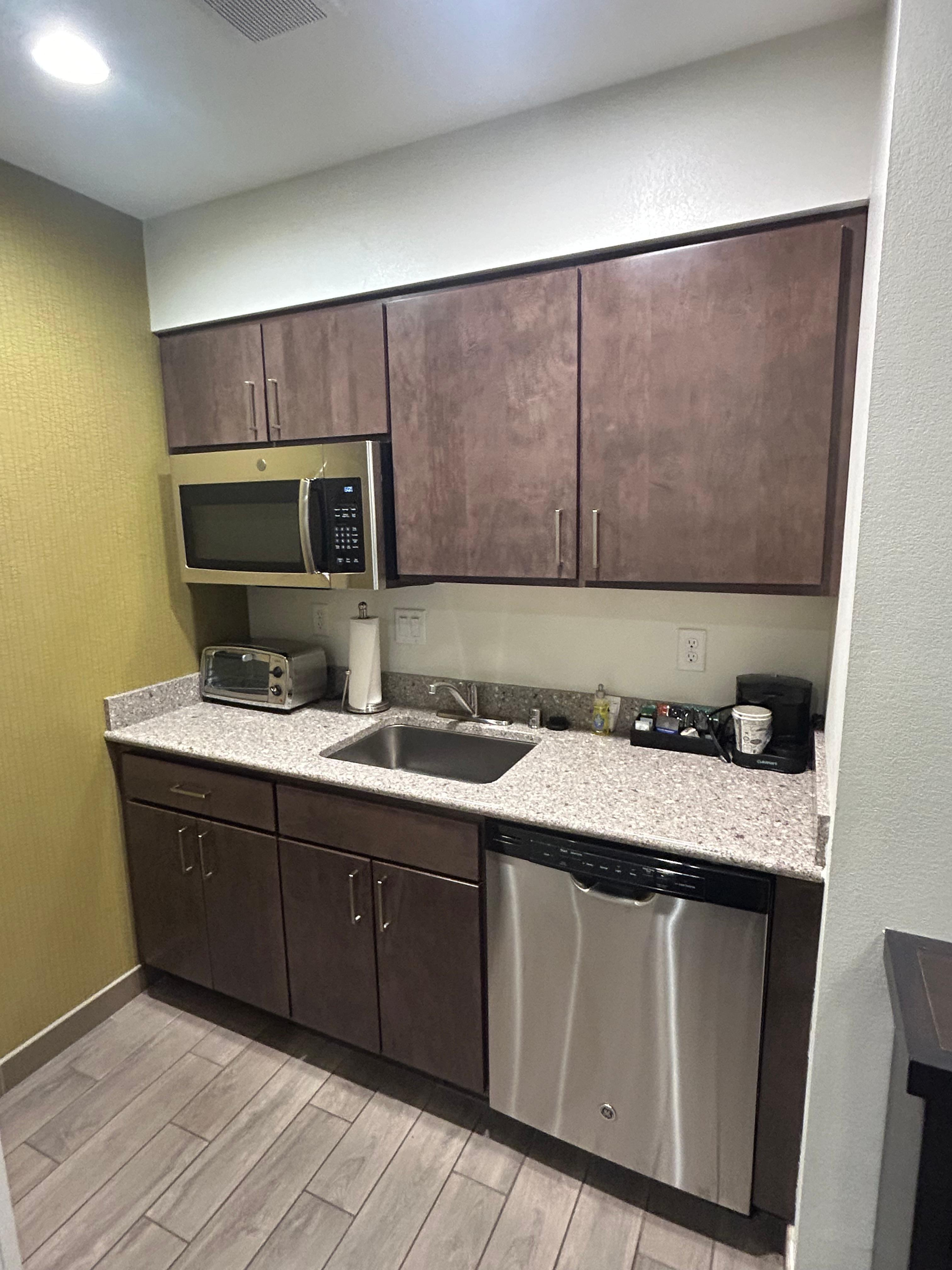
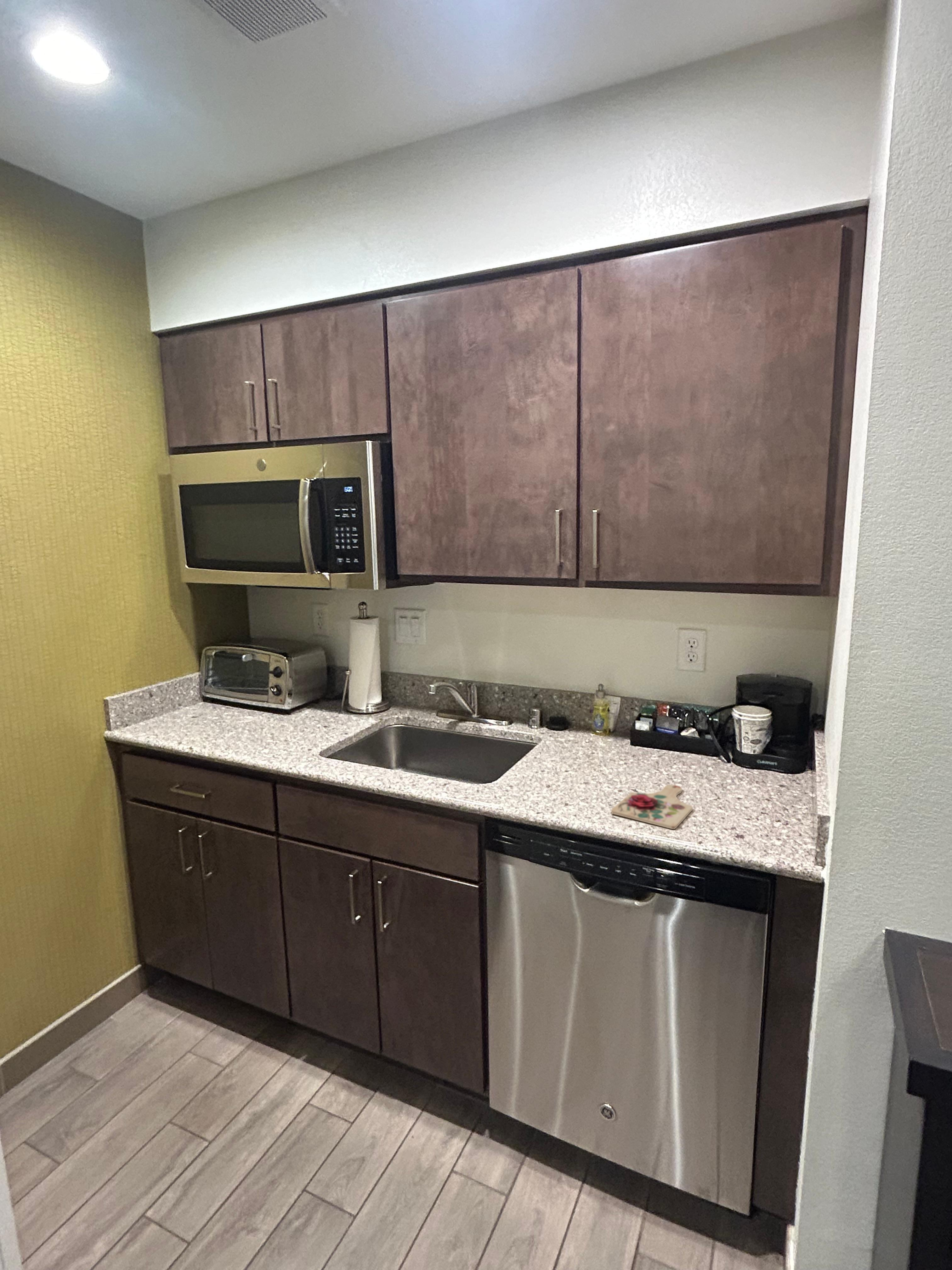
+ cutting board [611,784,693,829]
